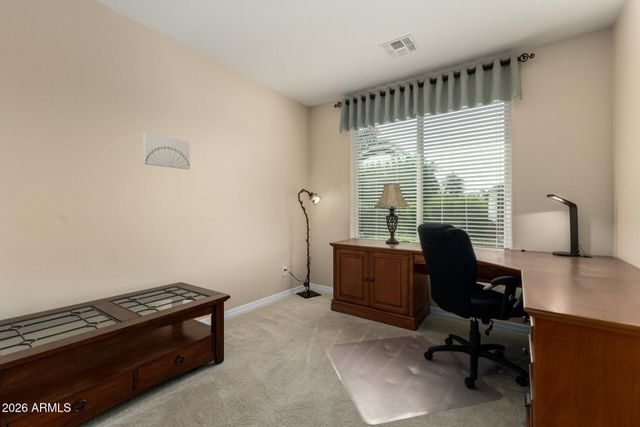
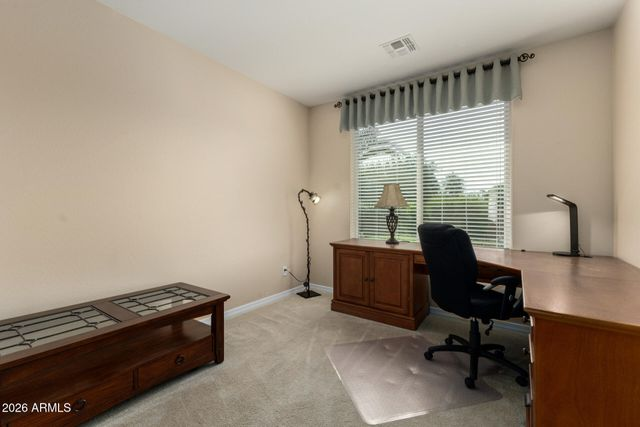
- wall art [142,132,191,170]
